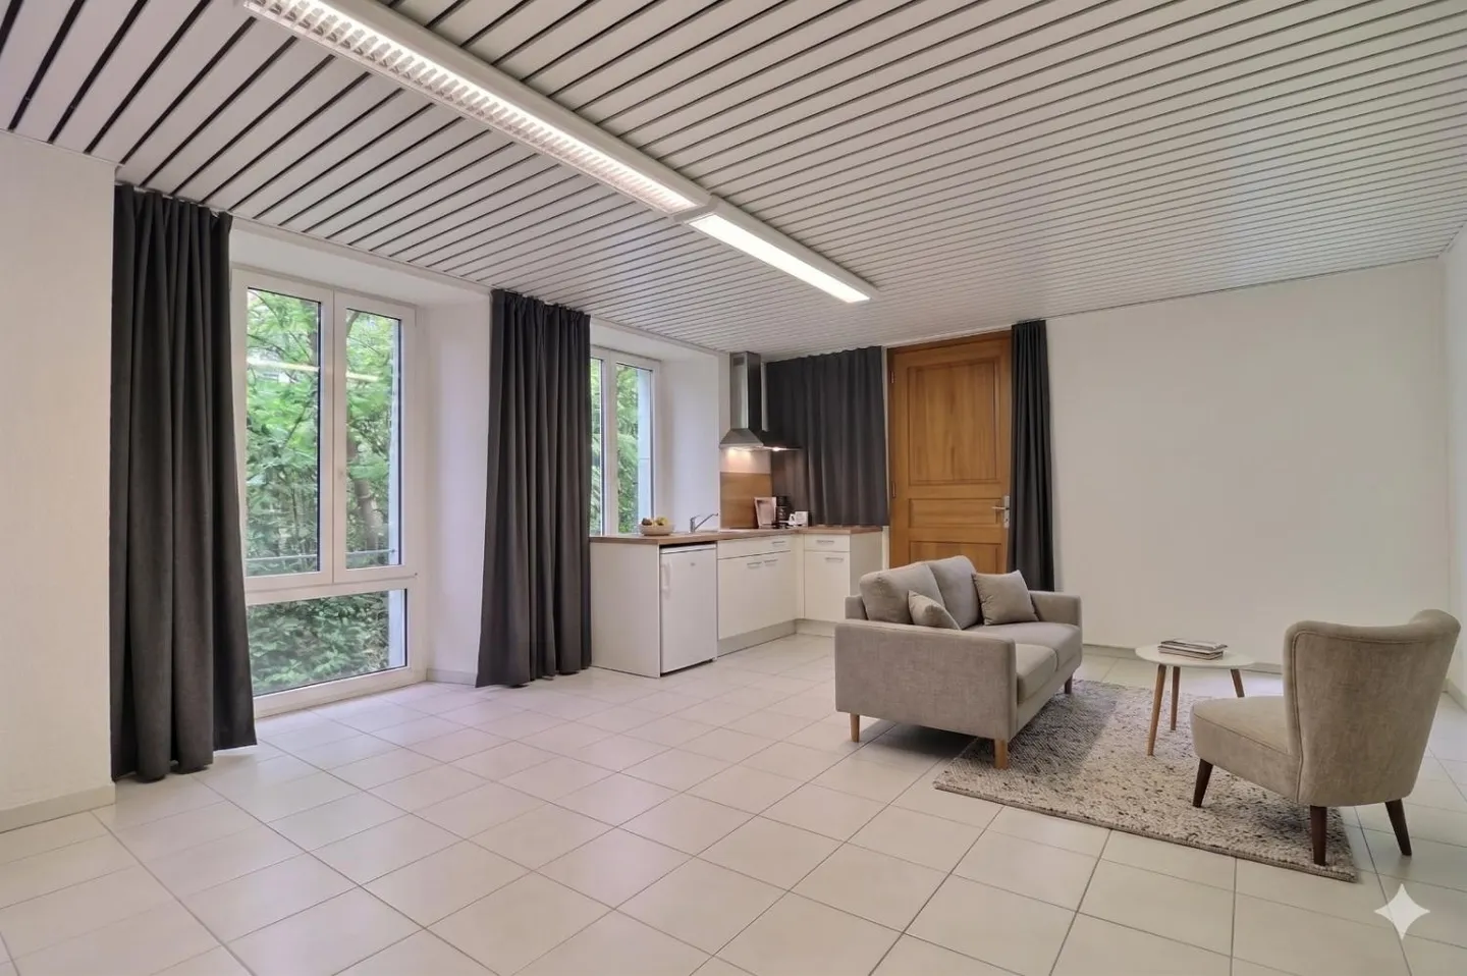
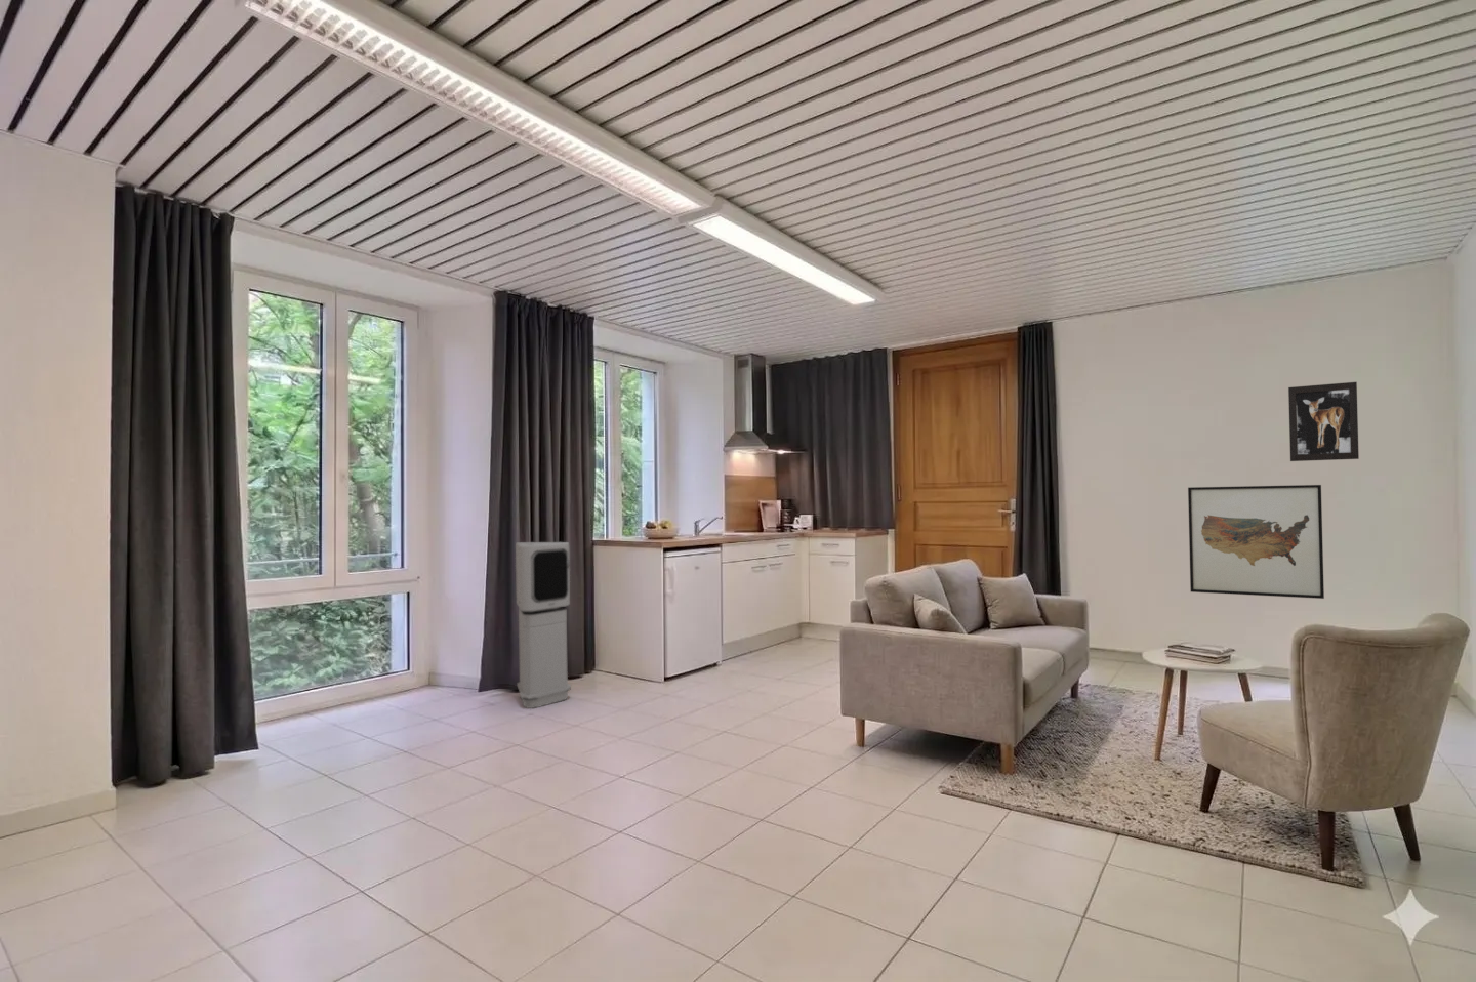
+ wall art [1288,381,1360,463]
+ wall art [1187,483,1325,600]
+ air purifier [515,541,572,709]
